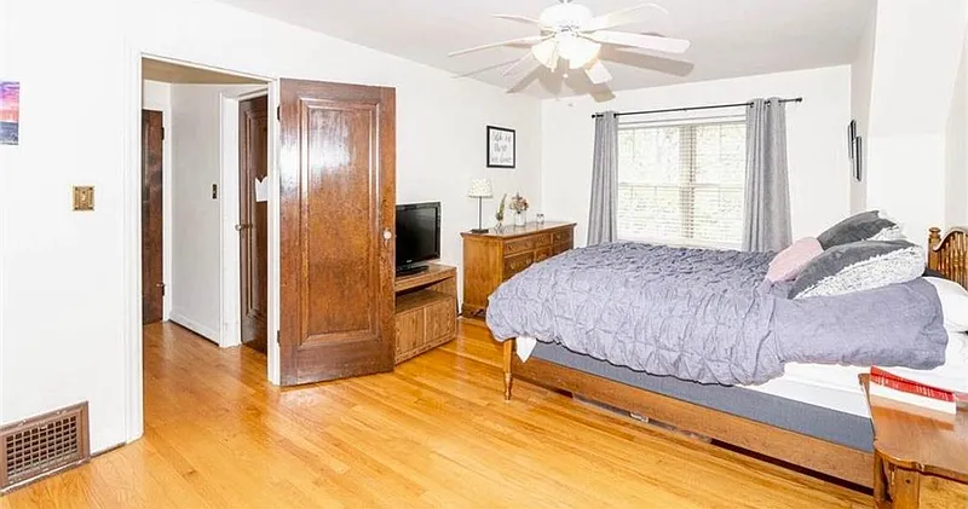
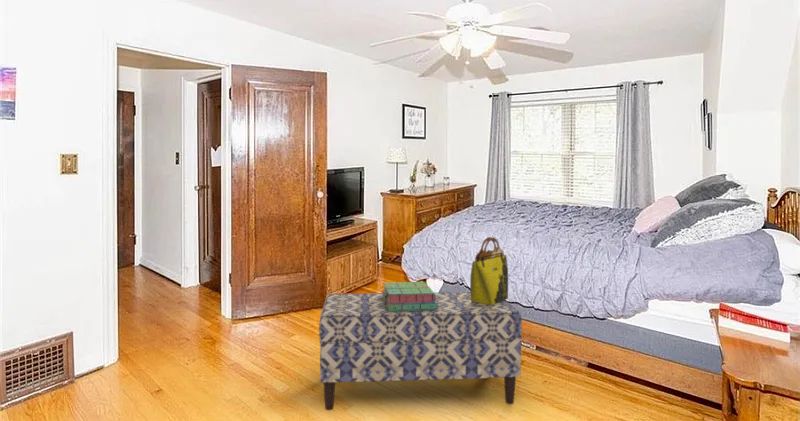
+ tote bag [469,236,509,305]
+ bench [318,291,523,411]
+ stack of books [380,281,438,312]
